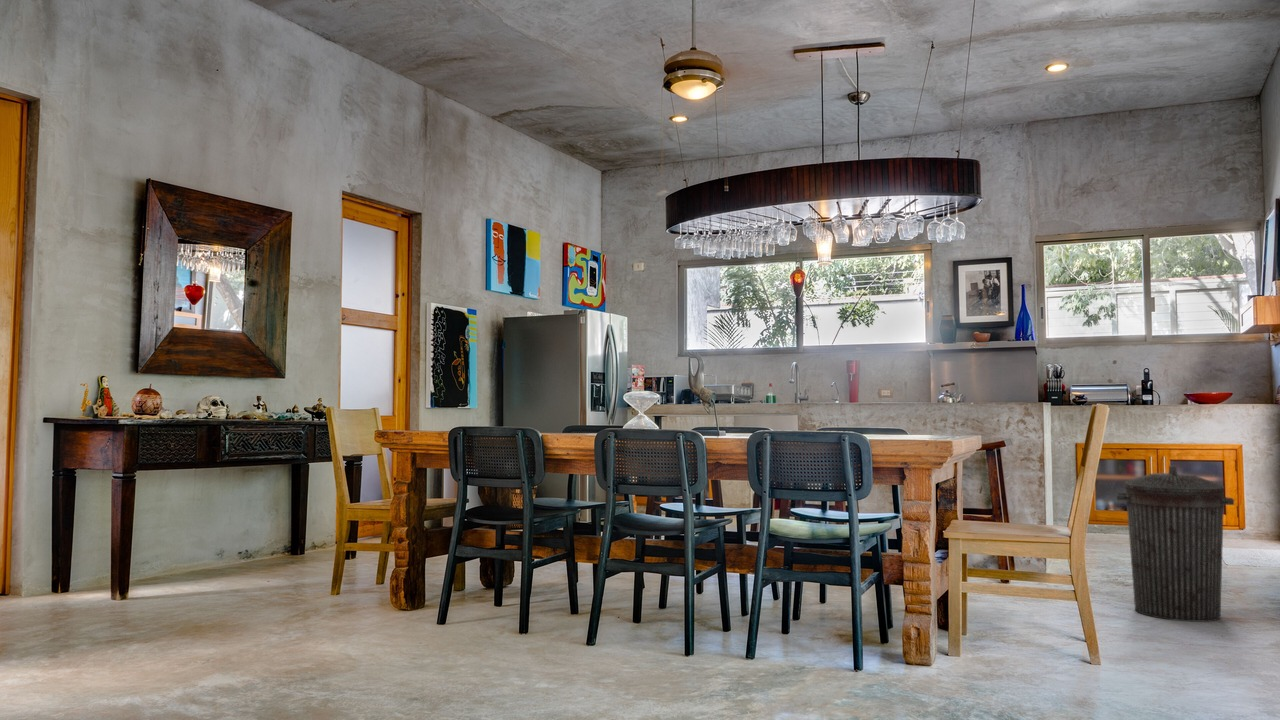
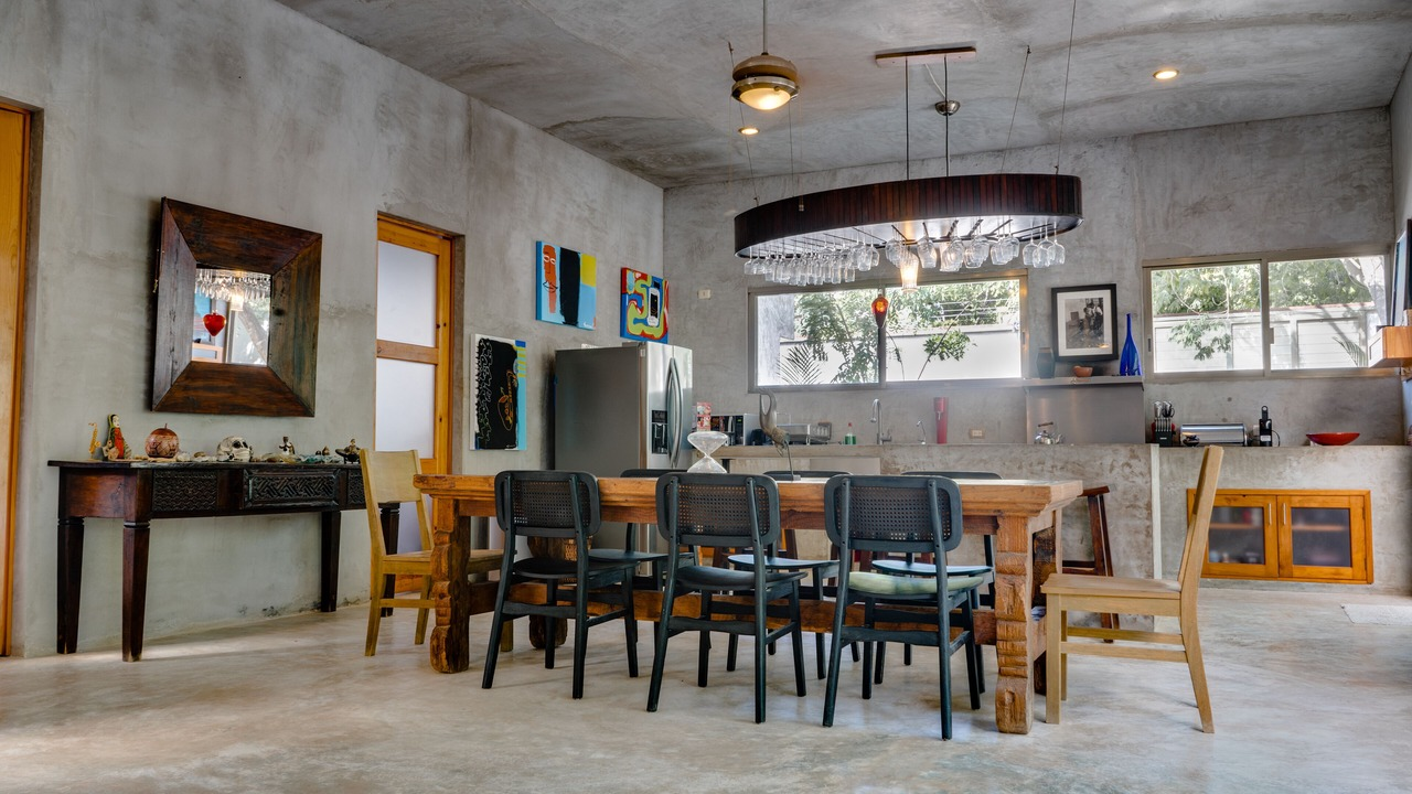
- trash can [1115,464,1235,623]
